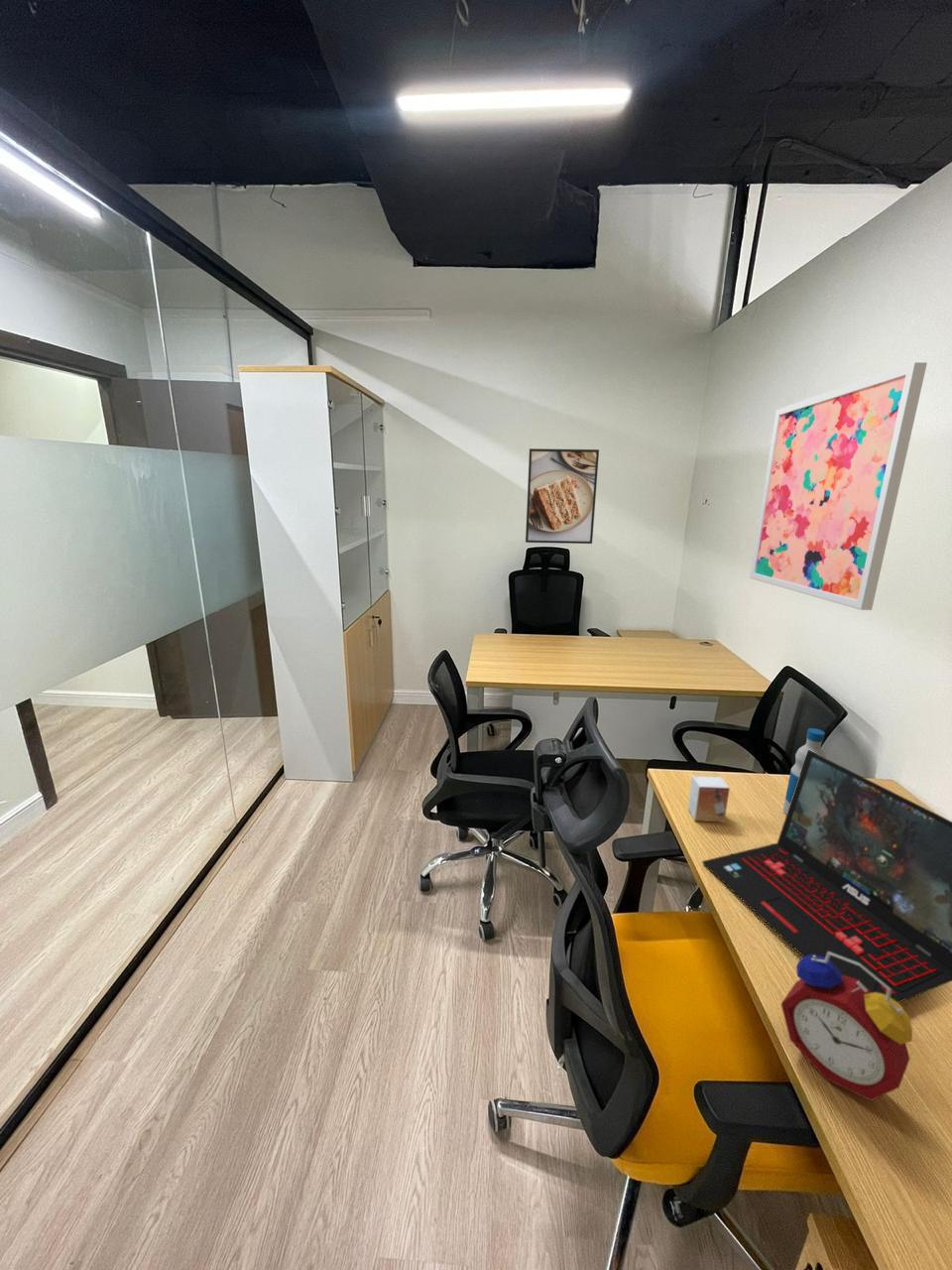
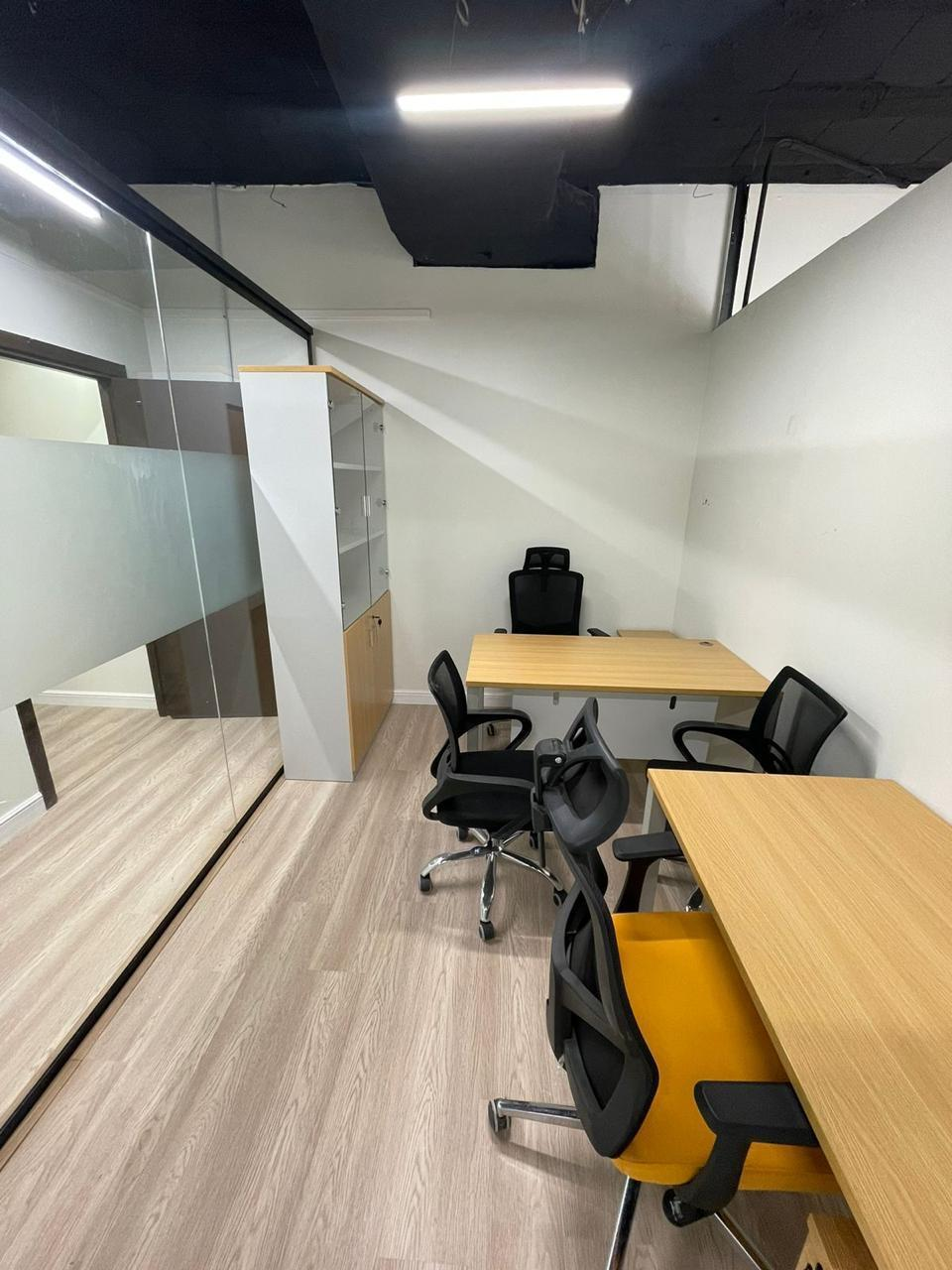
- bottle [782,727,827,816]
- alarm clock [780,952,913,1102]
- wall art [749,361,928,611]
- laptop [701,750,952,1003]
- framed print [525,447,600,545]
- small box [687,775,731,824]
